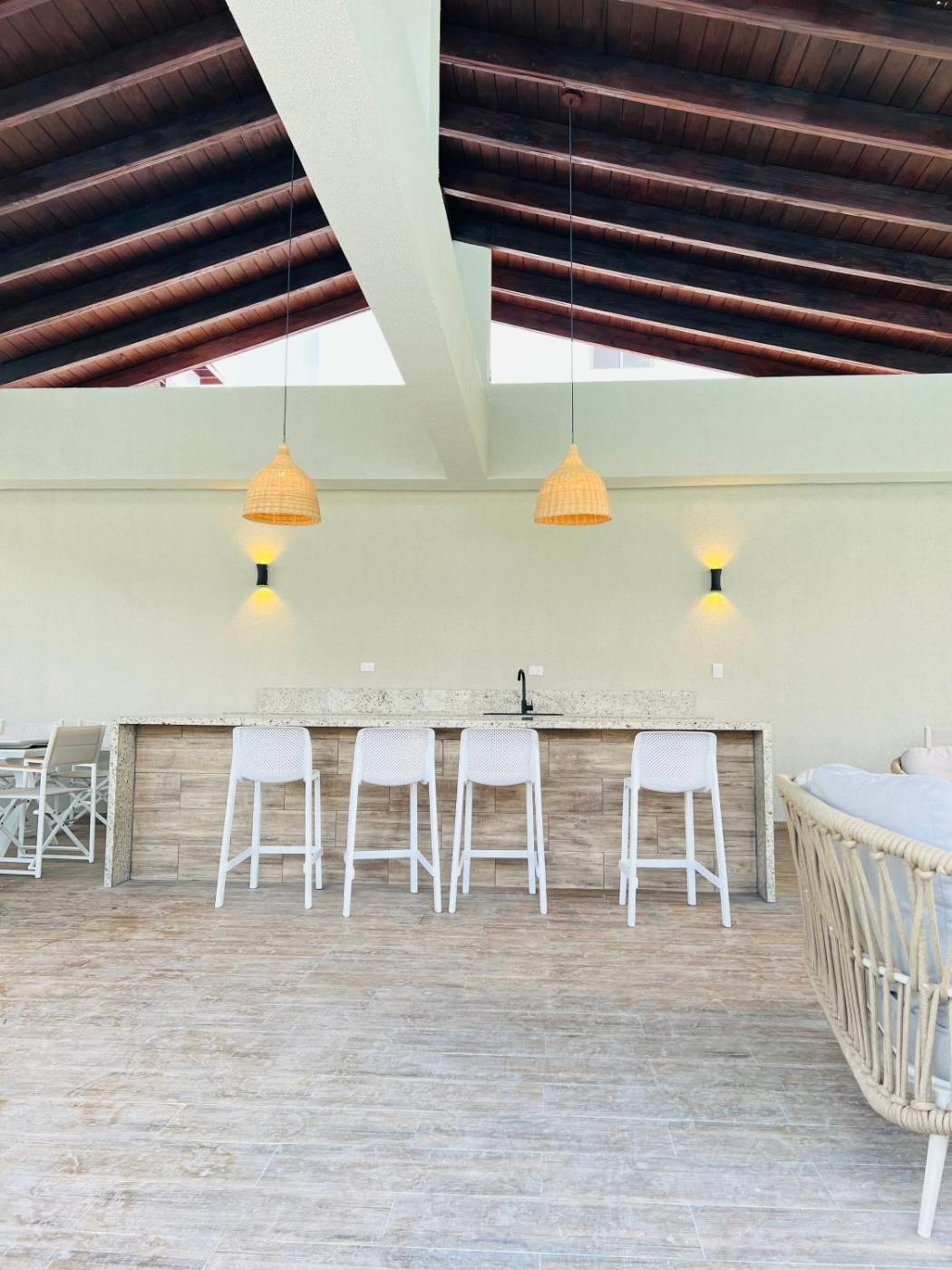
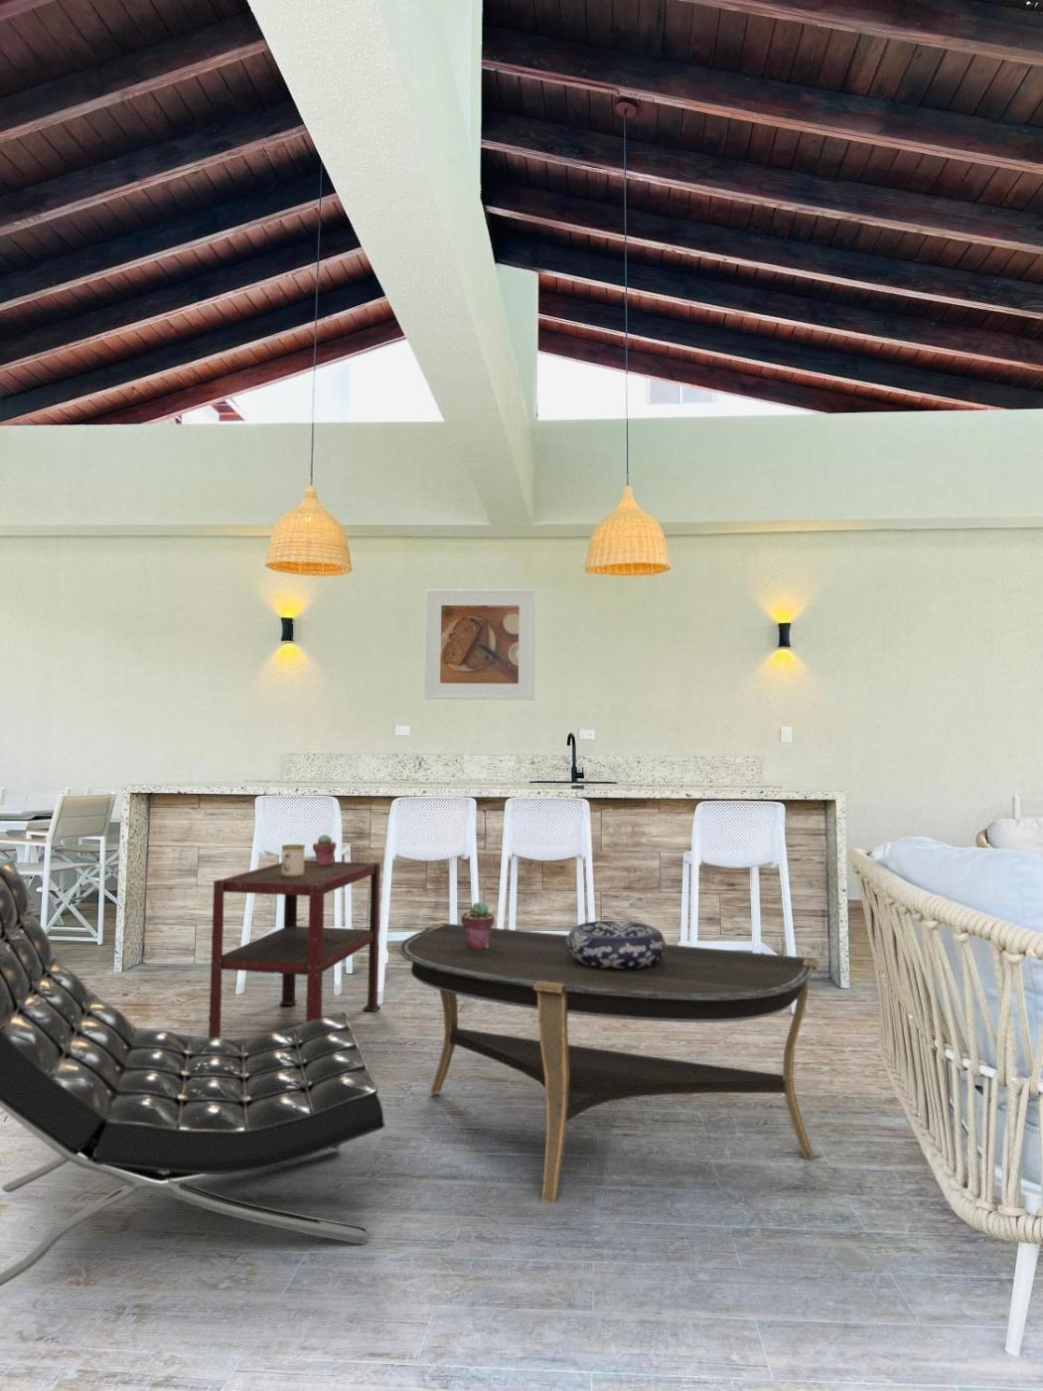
+ mug [280,843,306,876]
+ lounge chair [0,860,387,1288]
+ potted succulent [460,900,495,949]
+ side table [207,860,381,1037]
+ decorative bowl [566,920,666,968]
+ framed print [423,588,537,701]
+ potted succulent [312,834,336,866]
+ coffee table [399,922,820,1205]
